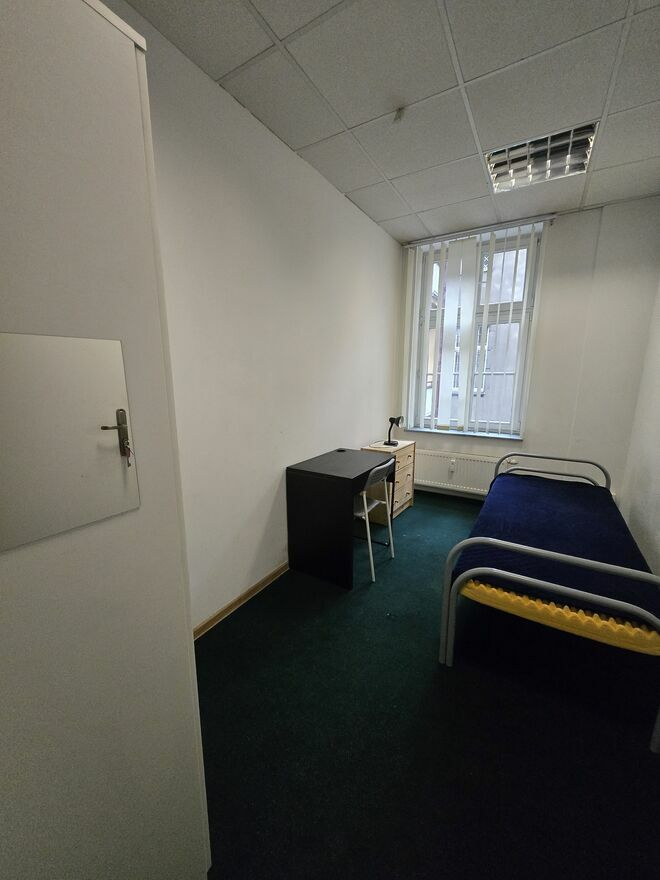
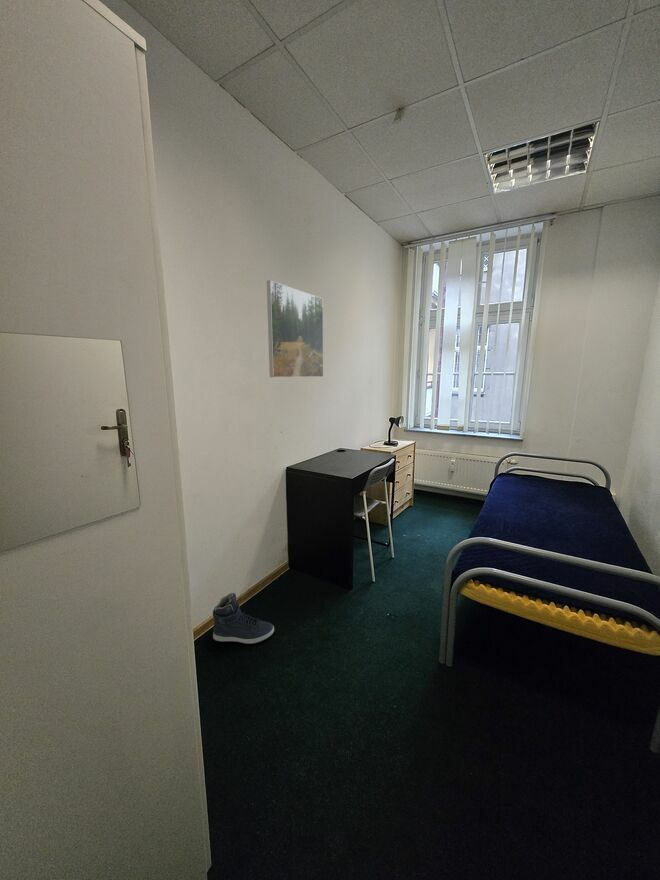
+ sneaker [212,592,275,645]
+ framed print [266,279,324,378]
